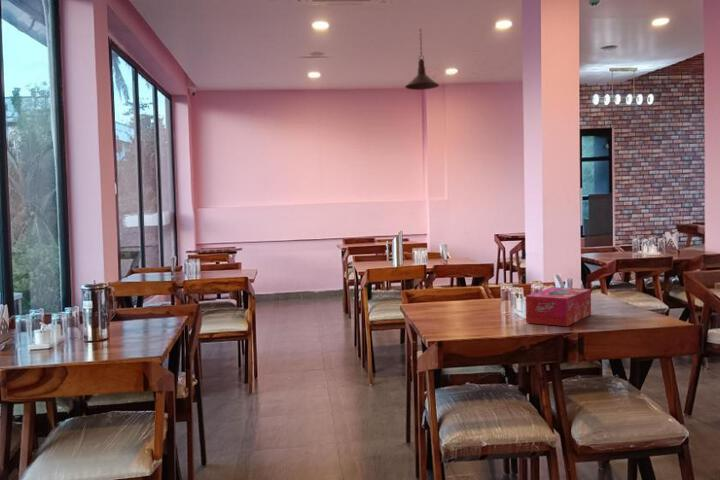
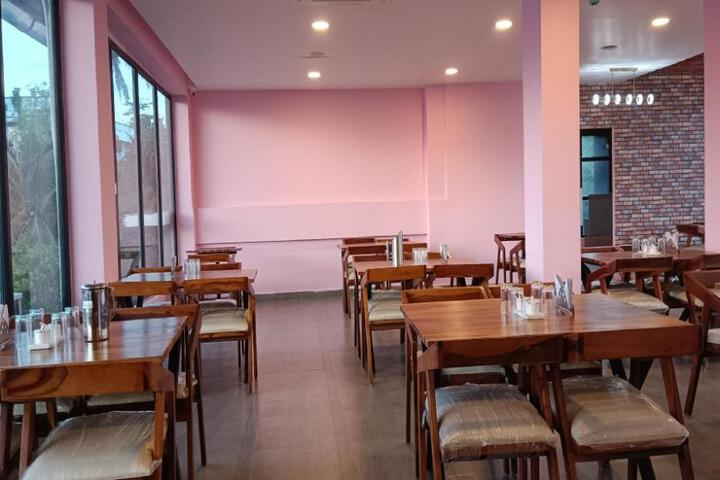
- tissue box [524,286,592,327]
- pendant light [404,28,440,91]
